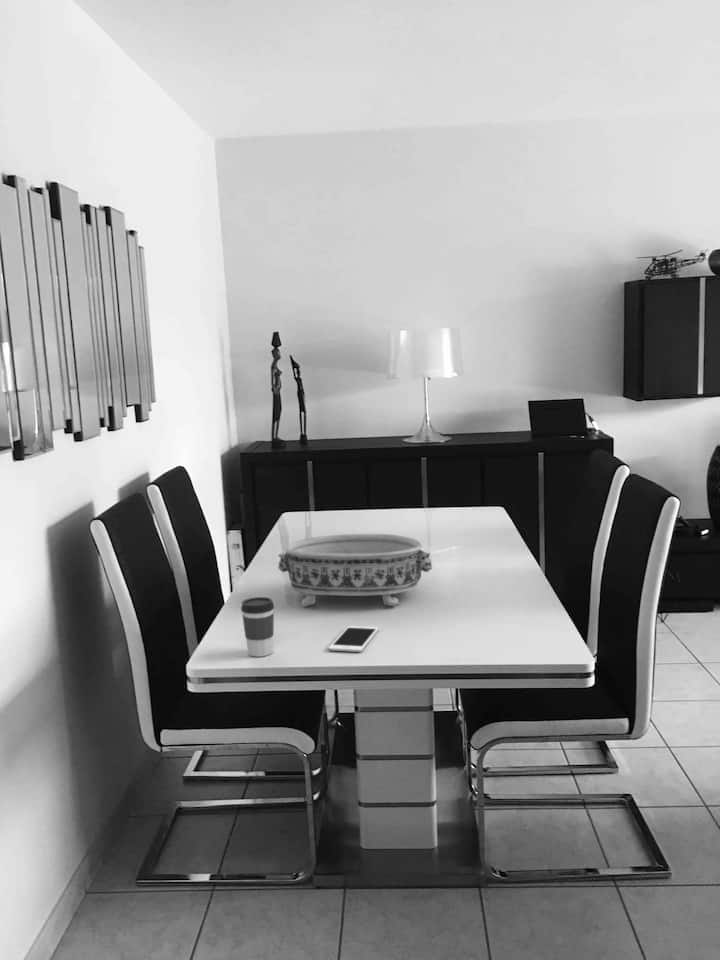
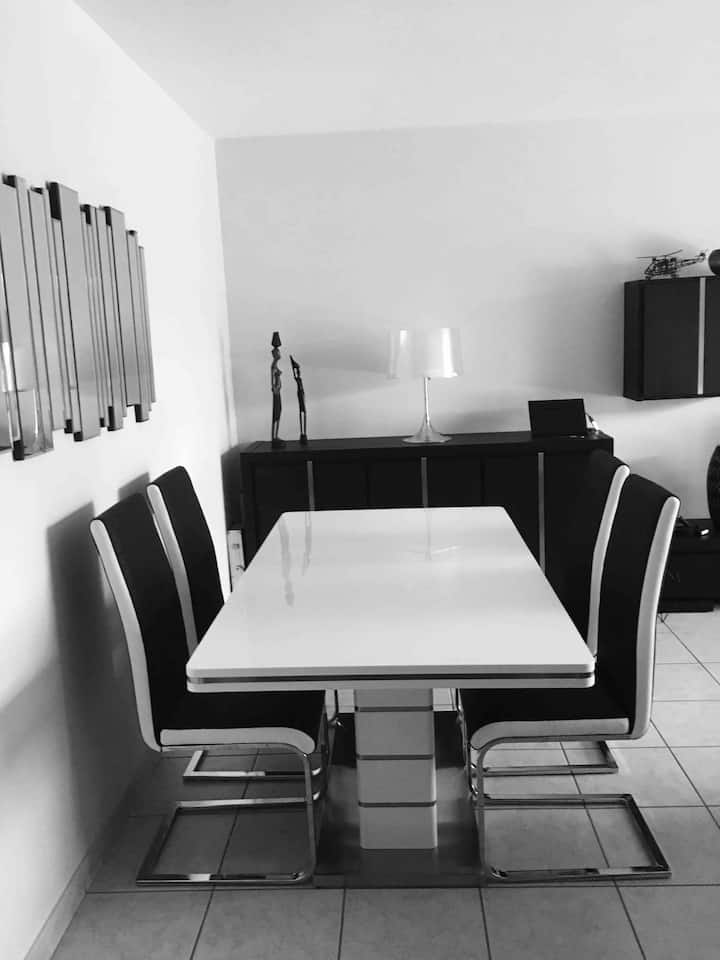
- coffee cup [240,596,275,658]
- decorative bowl [277,533,433,608]
- cell phone [328,625,380,653]
